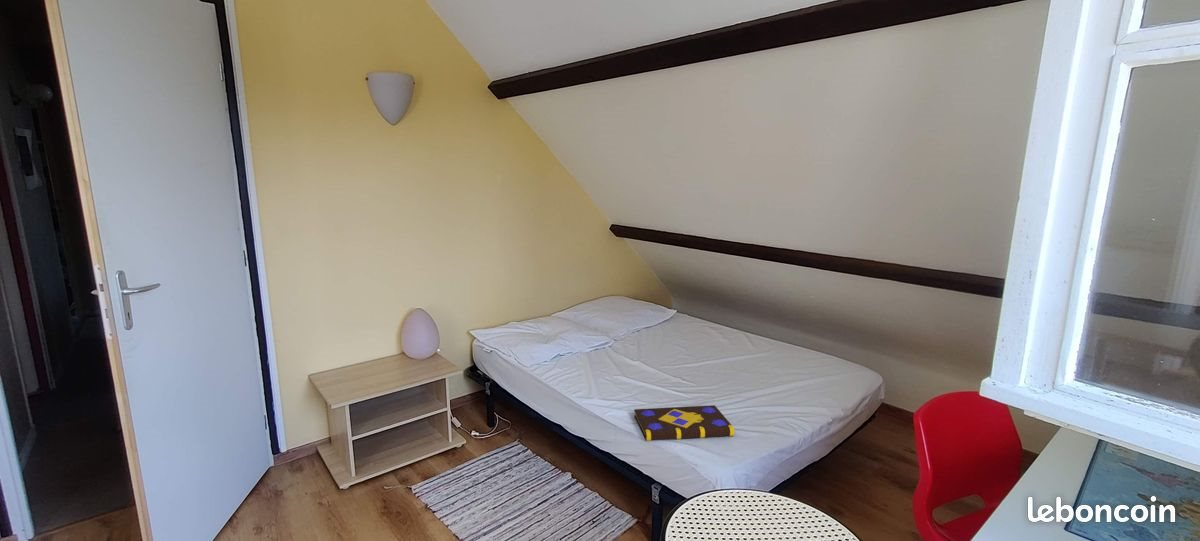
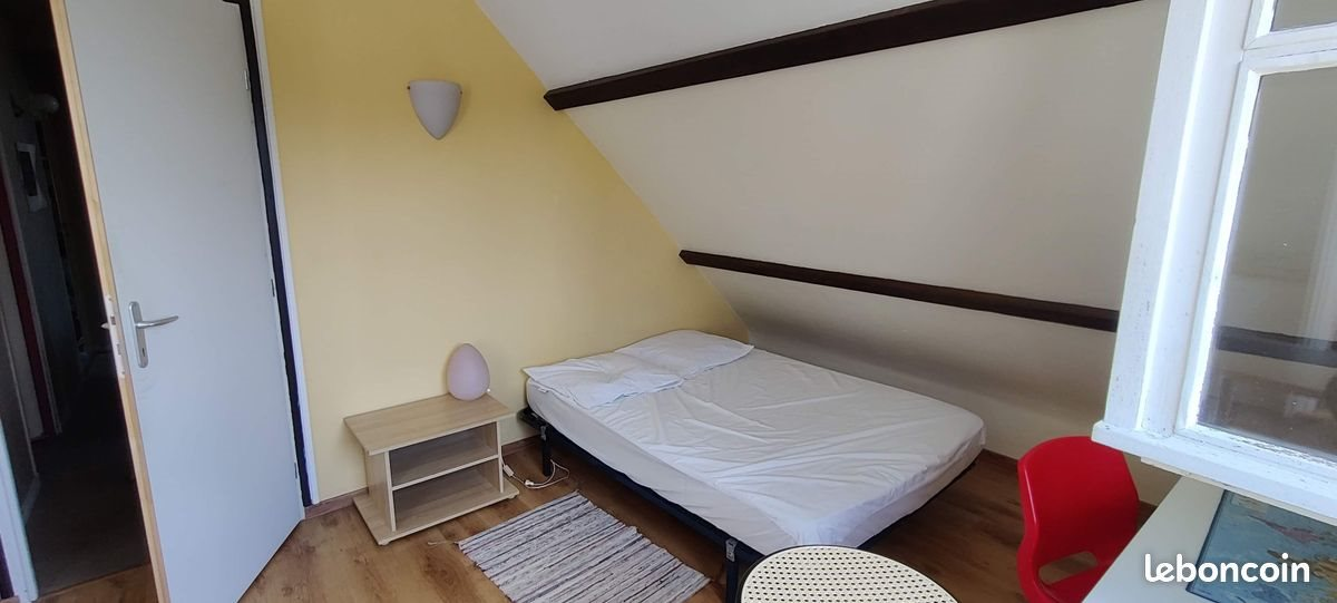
- book [633,404,735,442]
